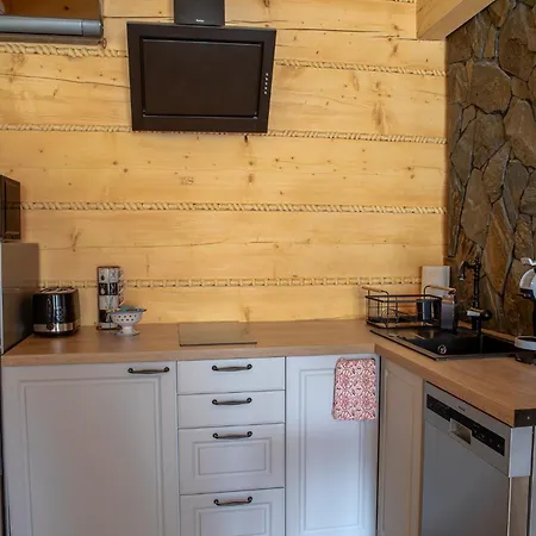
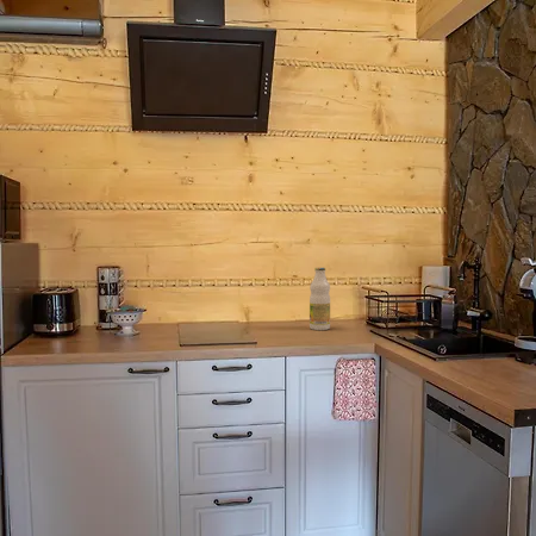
+ bottle [308,267,331,331]
